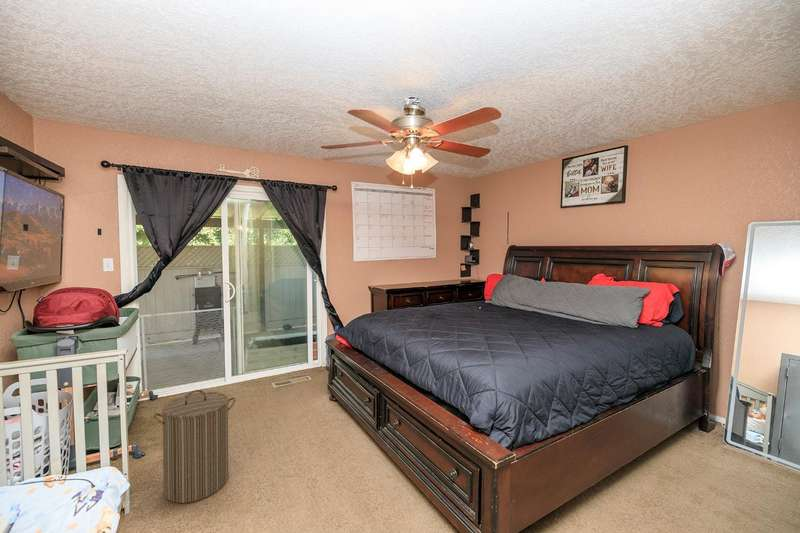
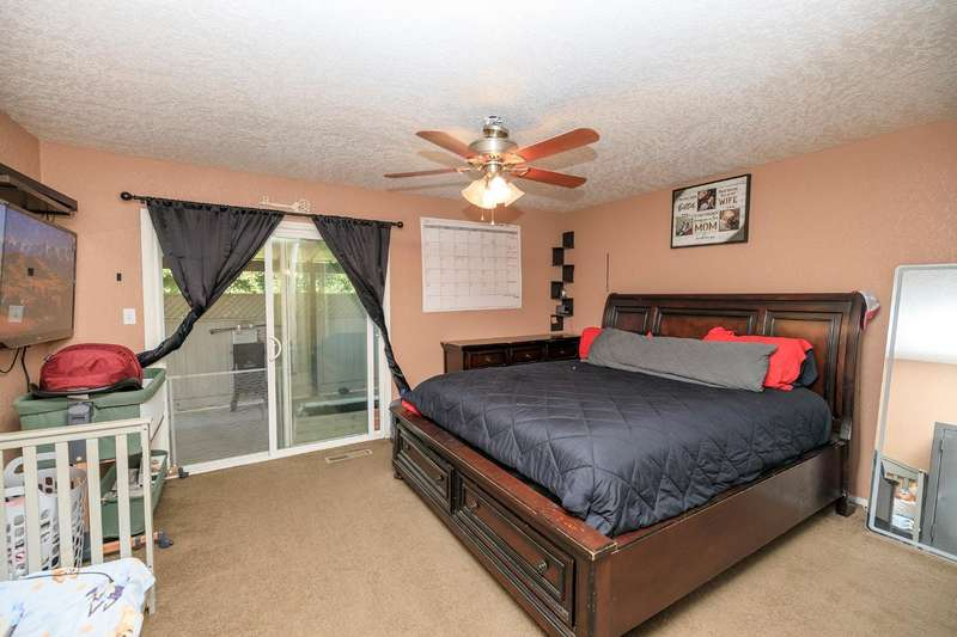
- laundry hamper [153,389,236,504]
